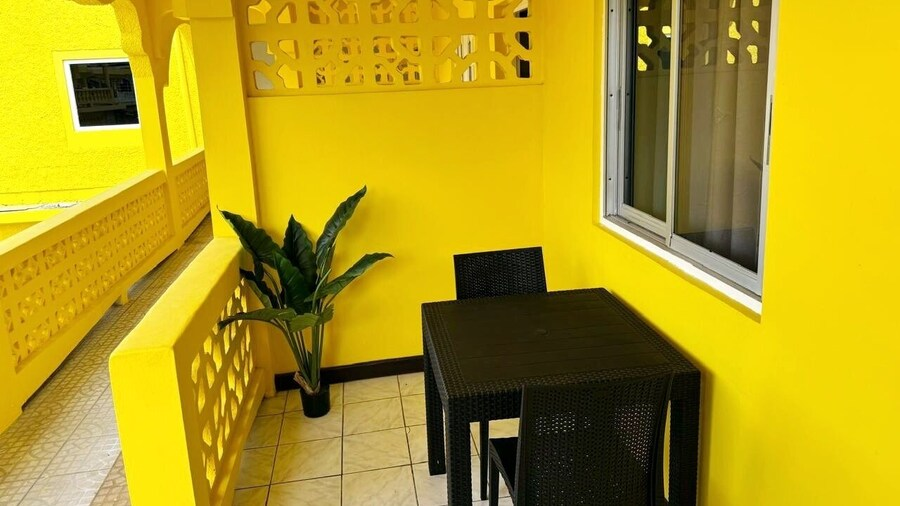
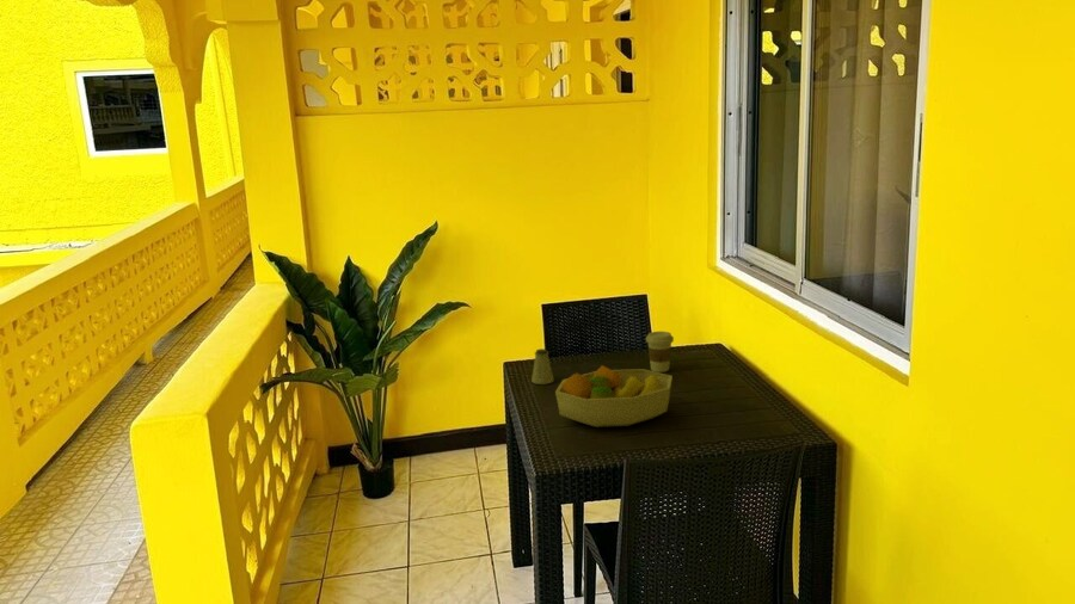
+ coffee cup [645,331,675,374]
+ saltshaker [530,347,555,386]
+ fruit bowl [554,364,674,429]
